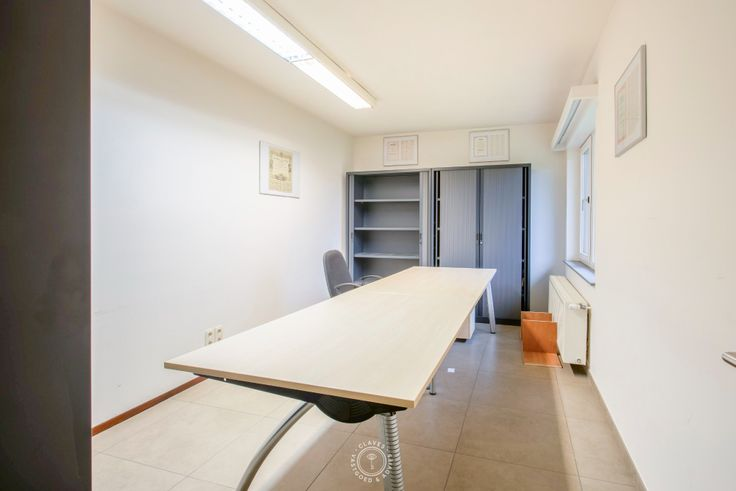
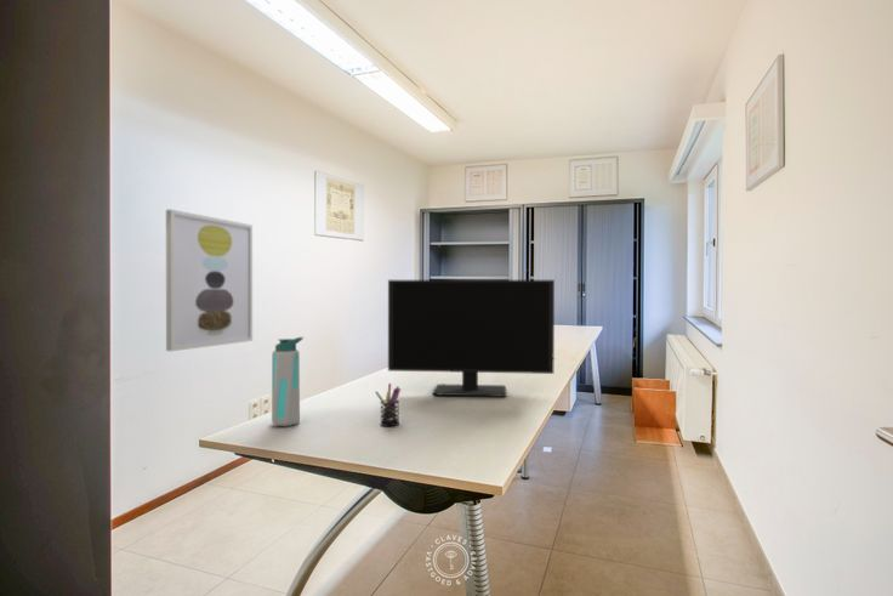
+ water bottle [271,335,305,427]
+ monitor [387,279,556,398]
+ pen holder [374,382,402,427]
+ wall art [165,209,254,352]
